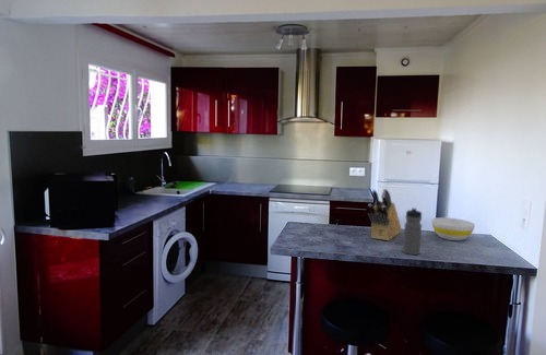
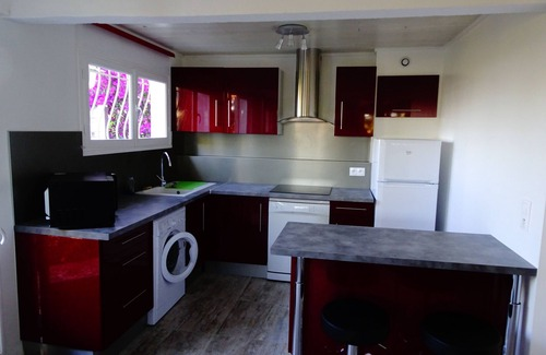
- water bottle [402,206,423,256]
- knife block [367,188,402,241]
- bowl [430,216,476,241]
